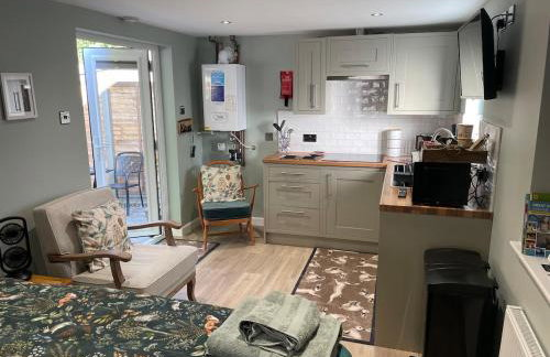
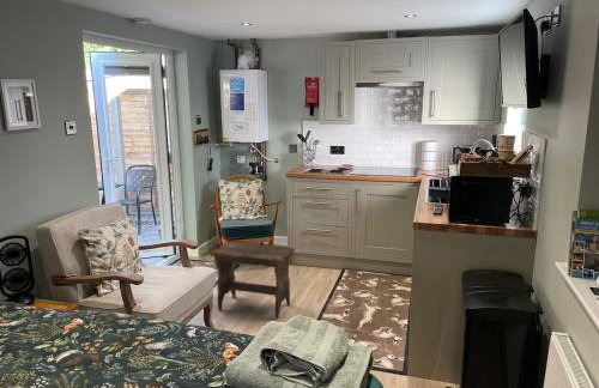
+ footstool [210,242,296,320]
